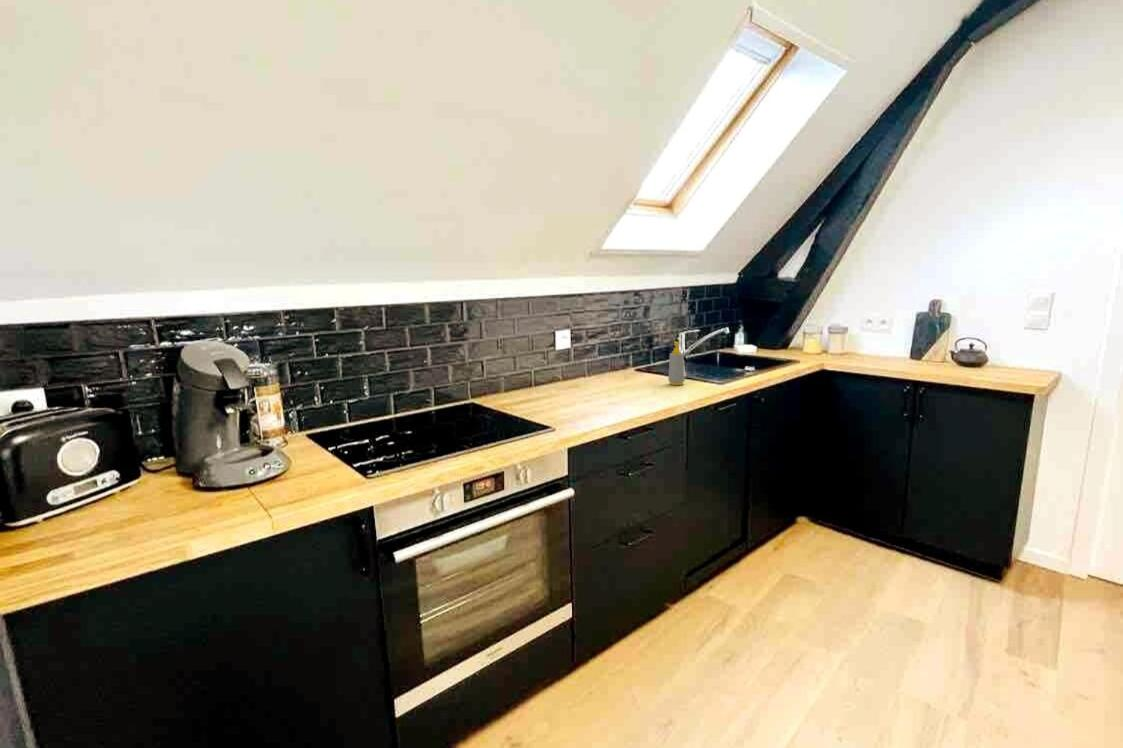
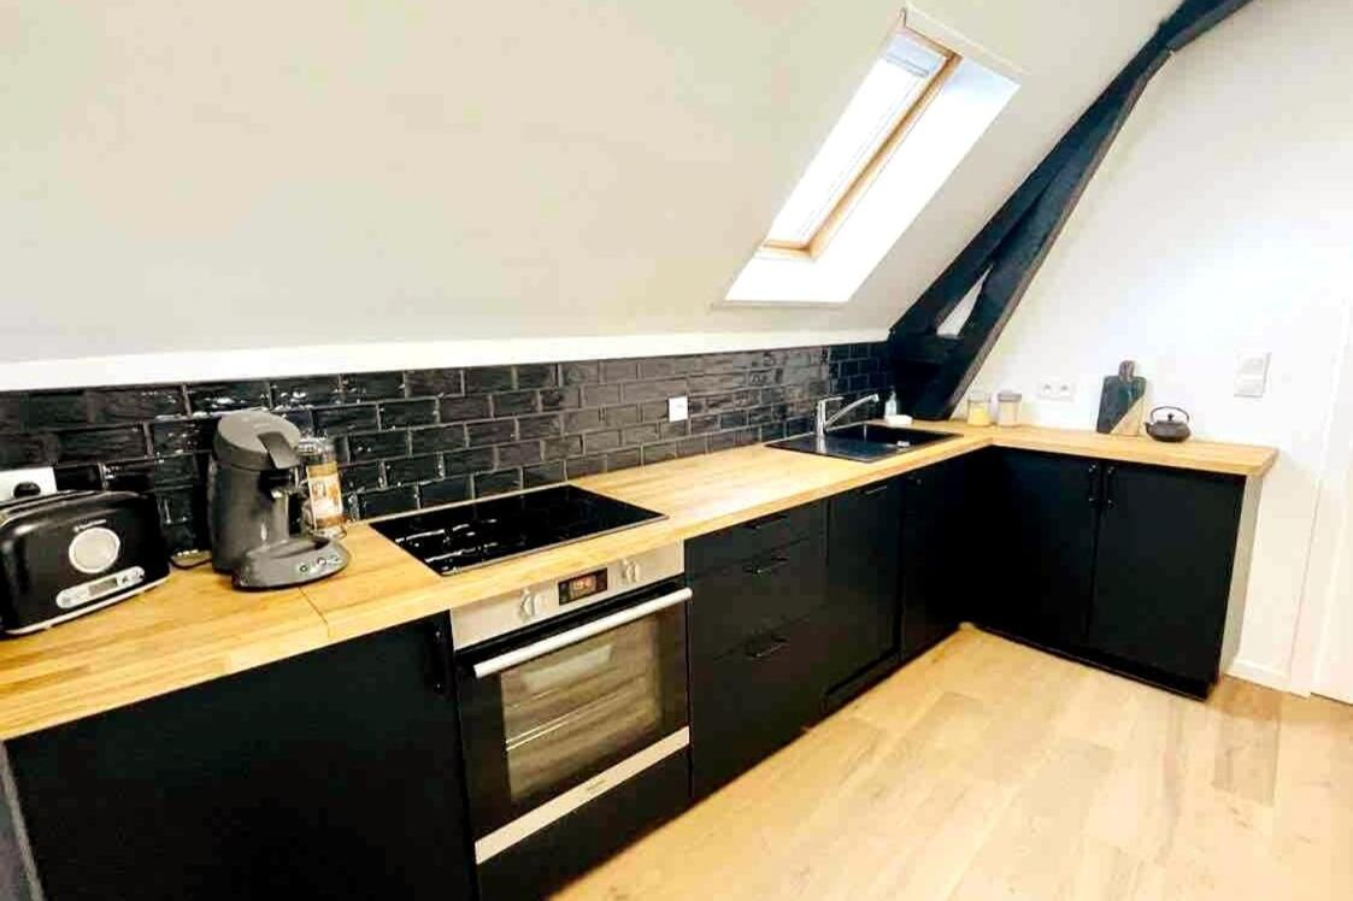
- soap bottle [667,341,686,386]
